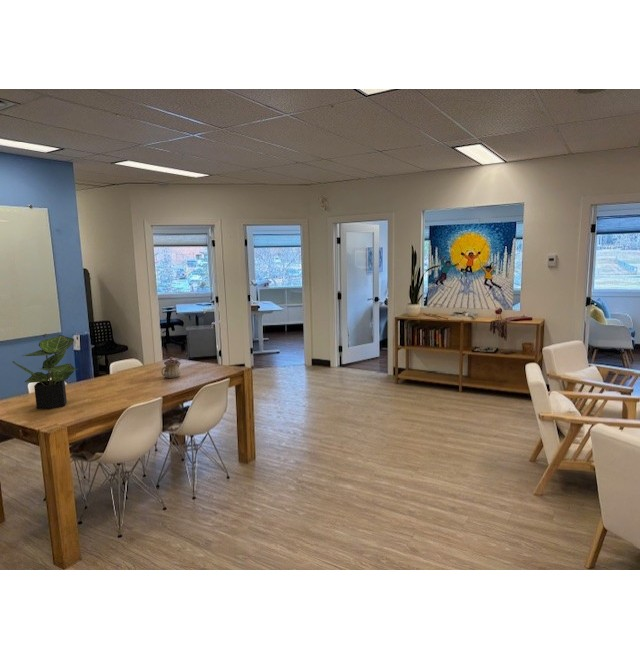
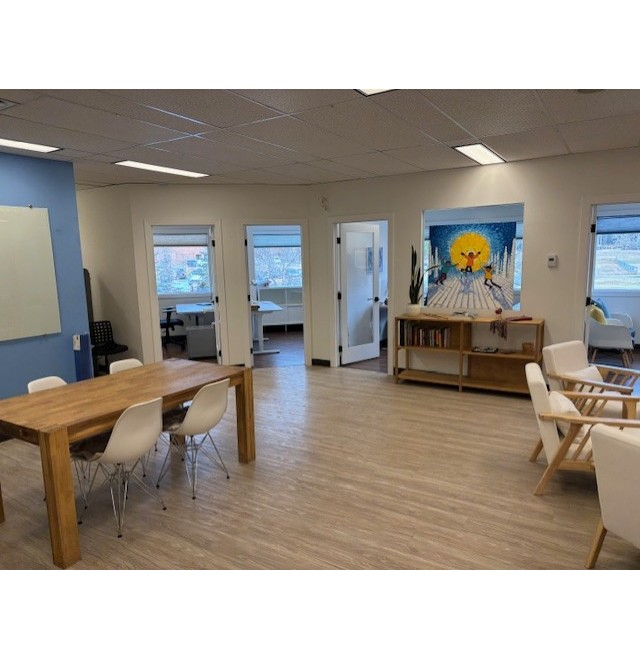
- teapot [160,356,182,379]
- potted plant [12,334,80,410]
